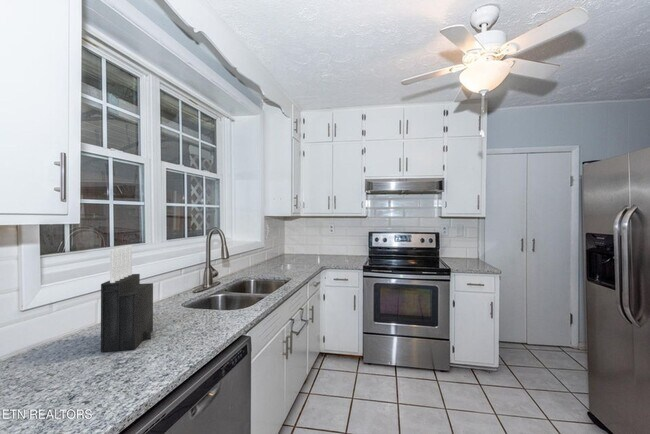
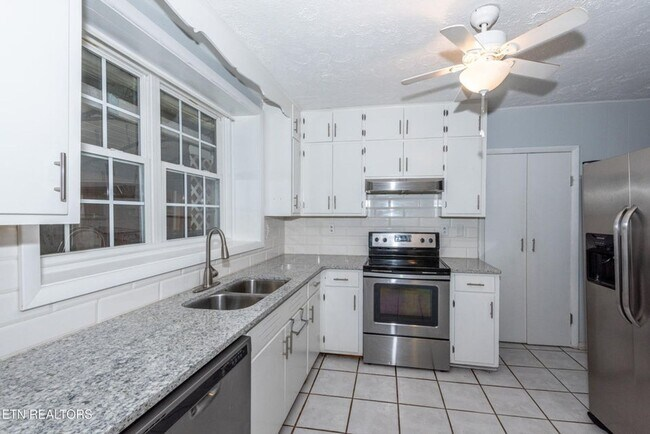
- knife block [100,244,154,353]
